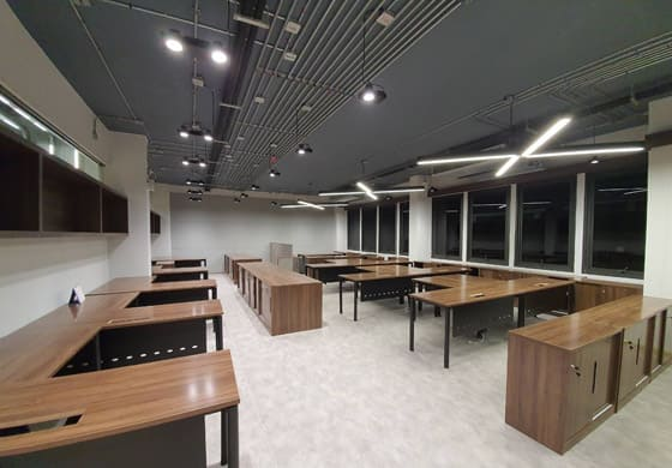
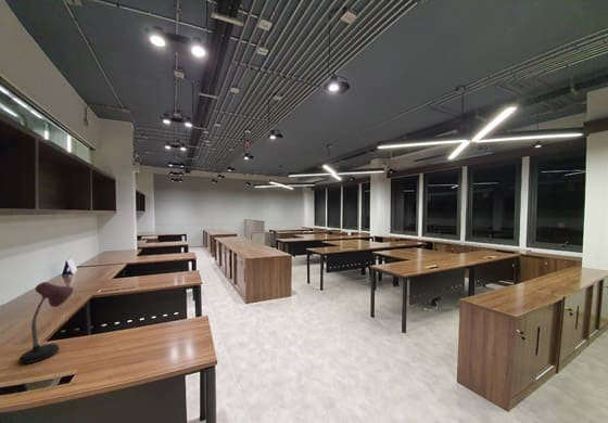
+ desk lamp [17,281,75,364]
